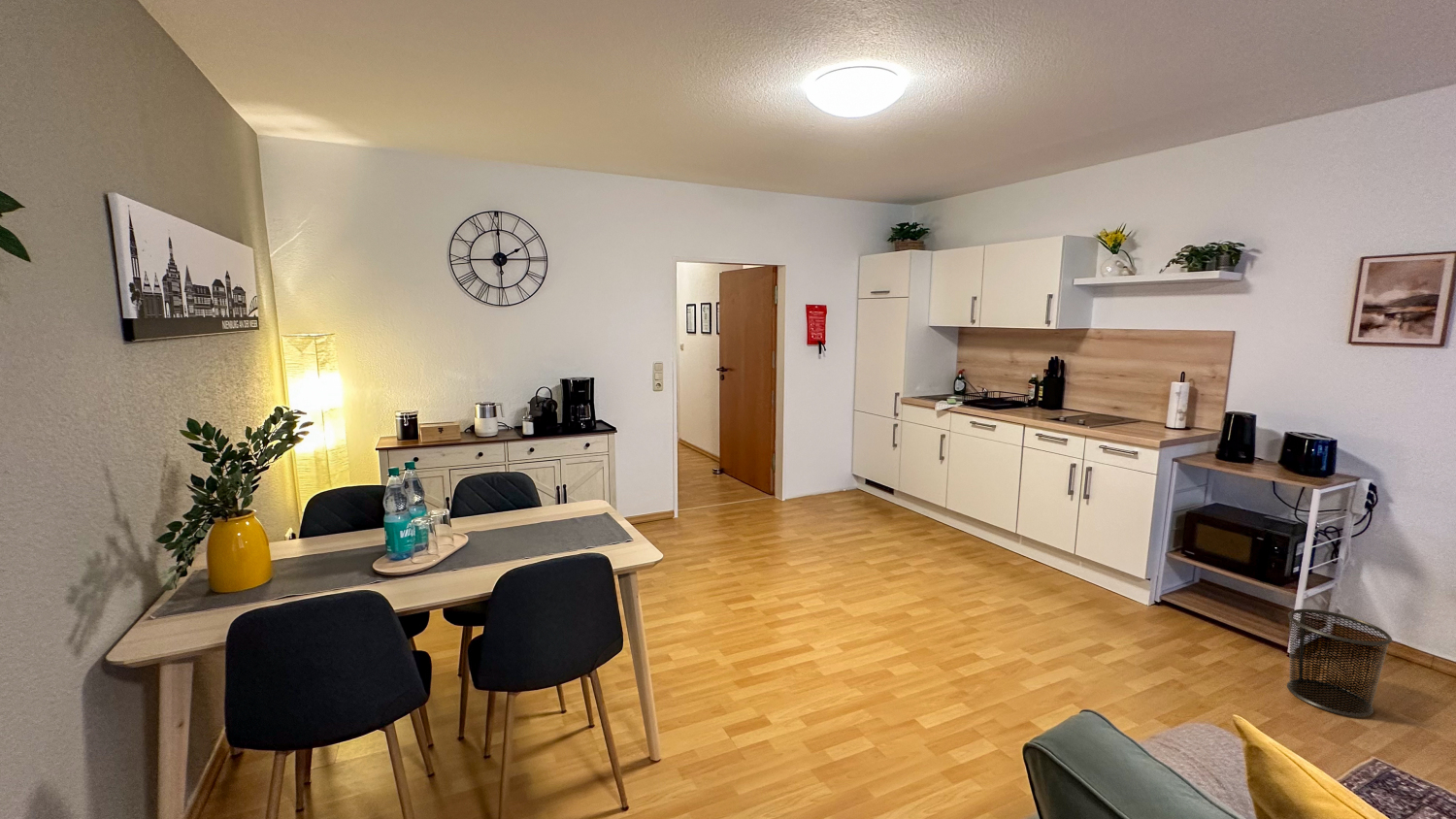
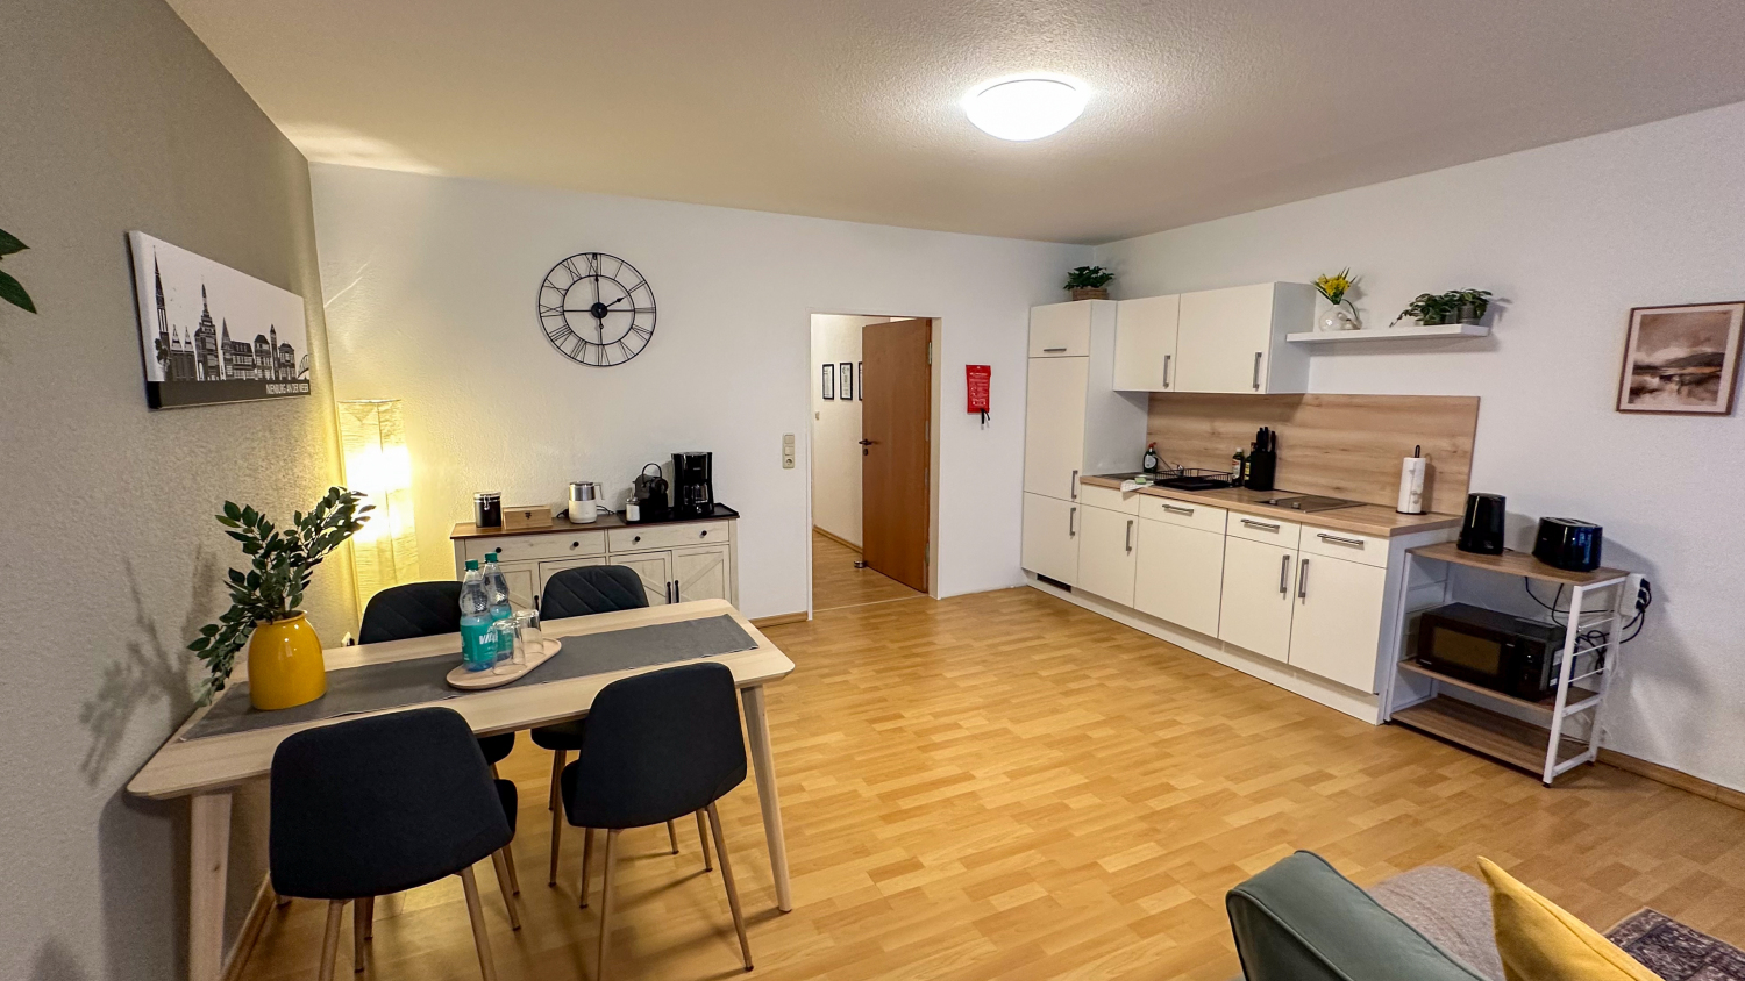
- waste bin [1286,608,1393,718]
